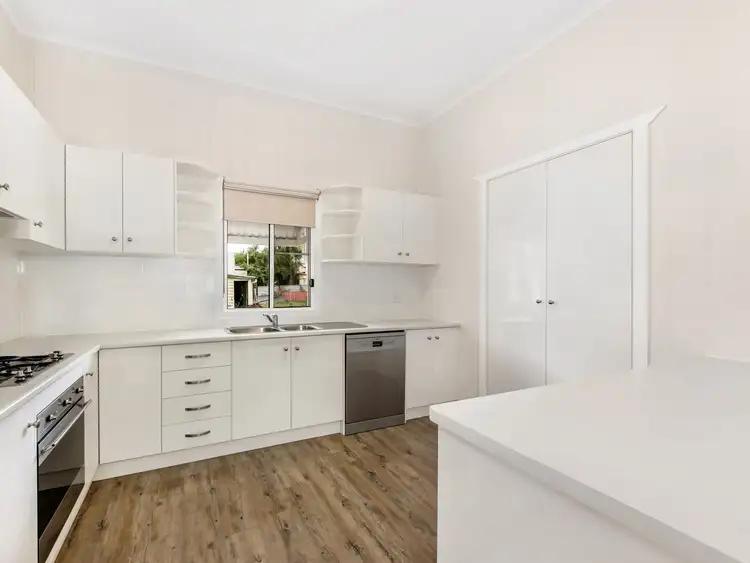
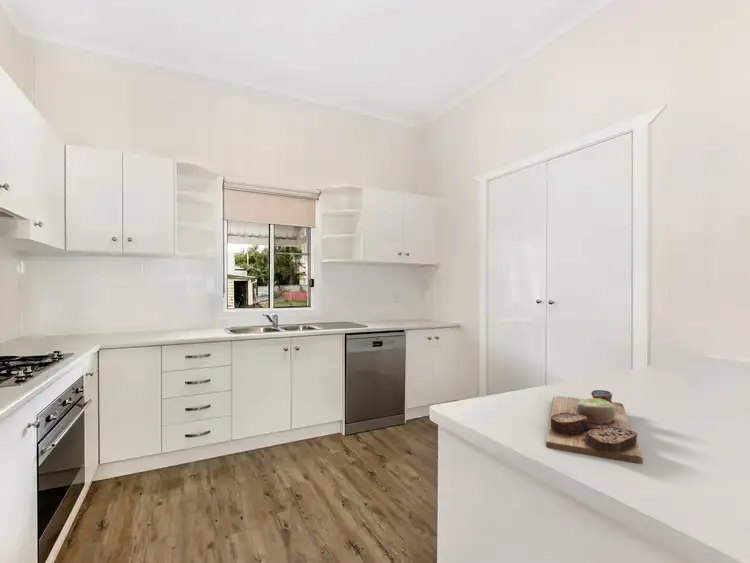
+ cutting board [545,389,644,465]
